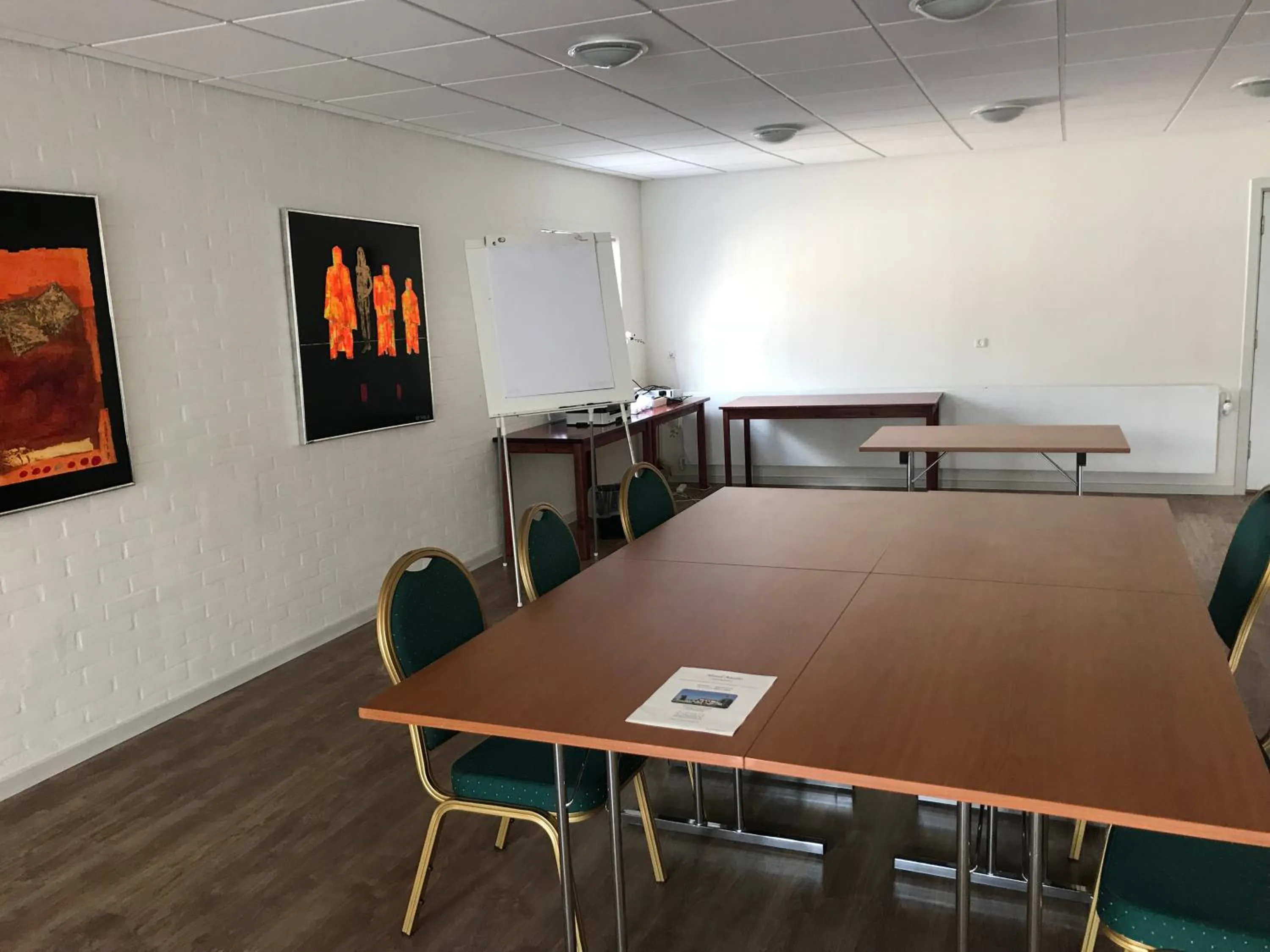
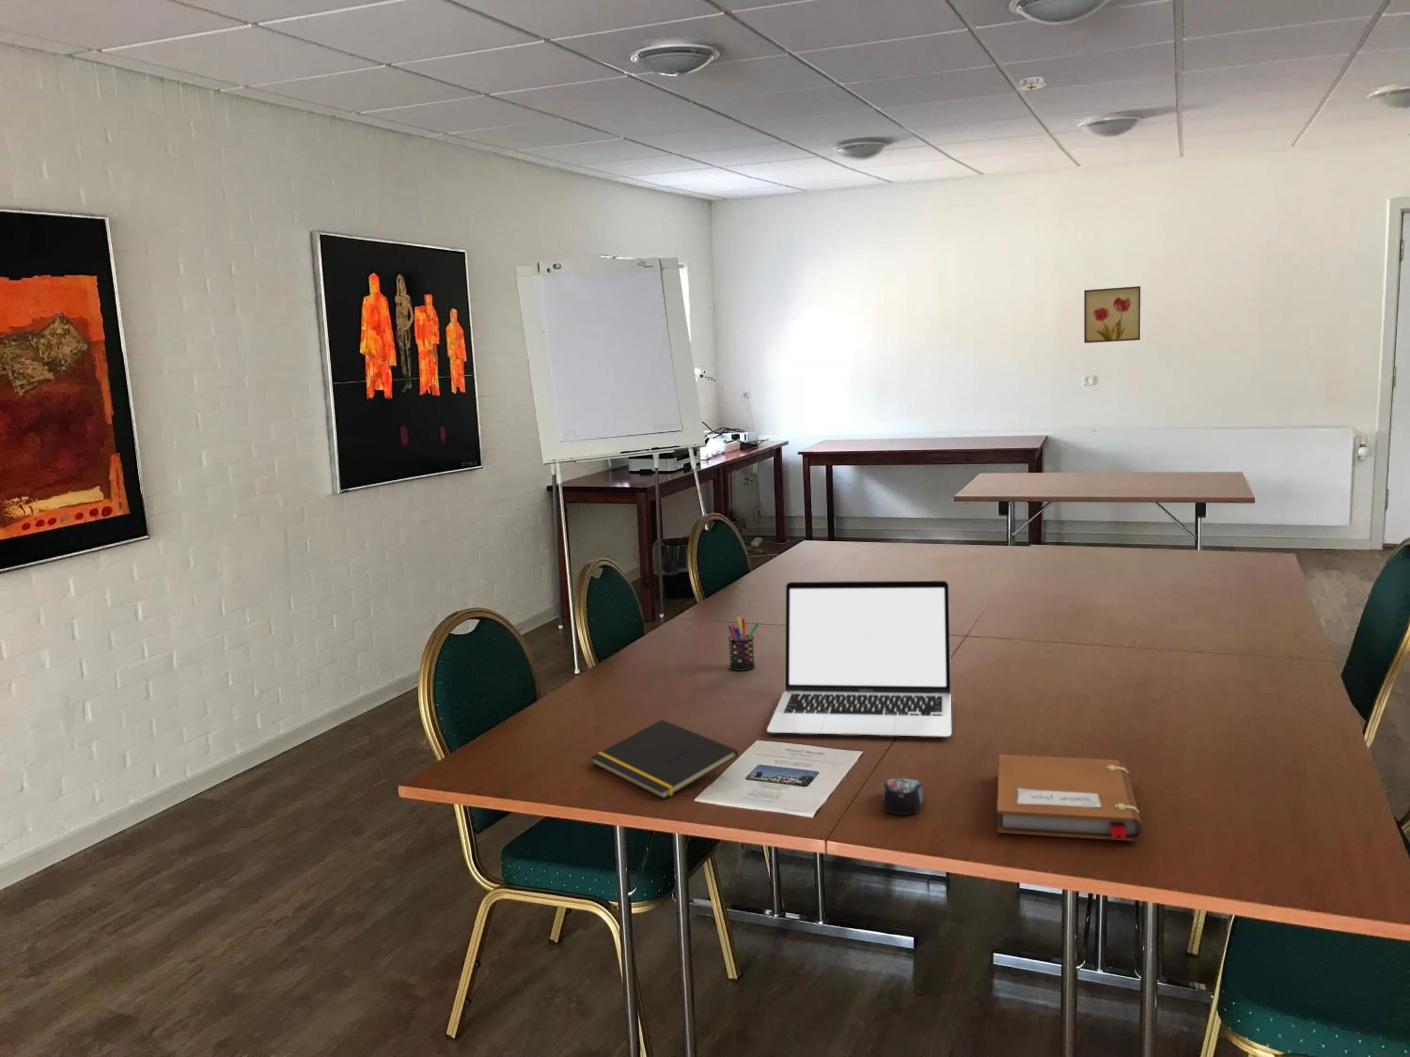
+ notebook [997,754,1144,842]
+ computer mouse [883,776,924,815]
+ notepad [591,719,738,799]
+ laptop [766,580,951,737]
+ wall art [1084,285,1141,344]
+ pen holder [727,617,761,671]
+ smoke detector [1015,77,1047,93]
